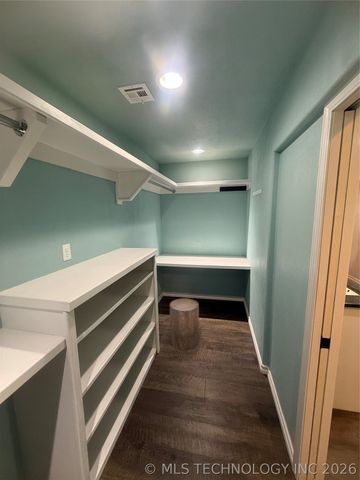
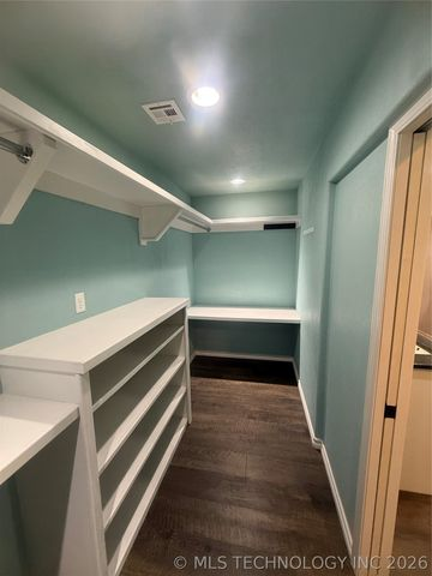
- stool [169,297,200,351]
